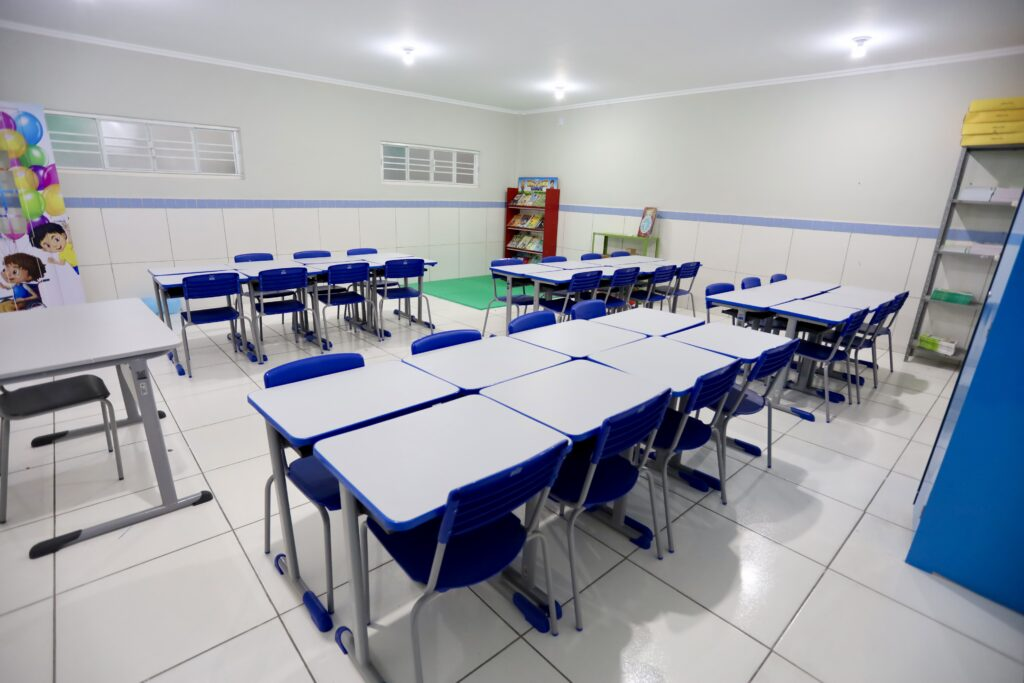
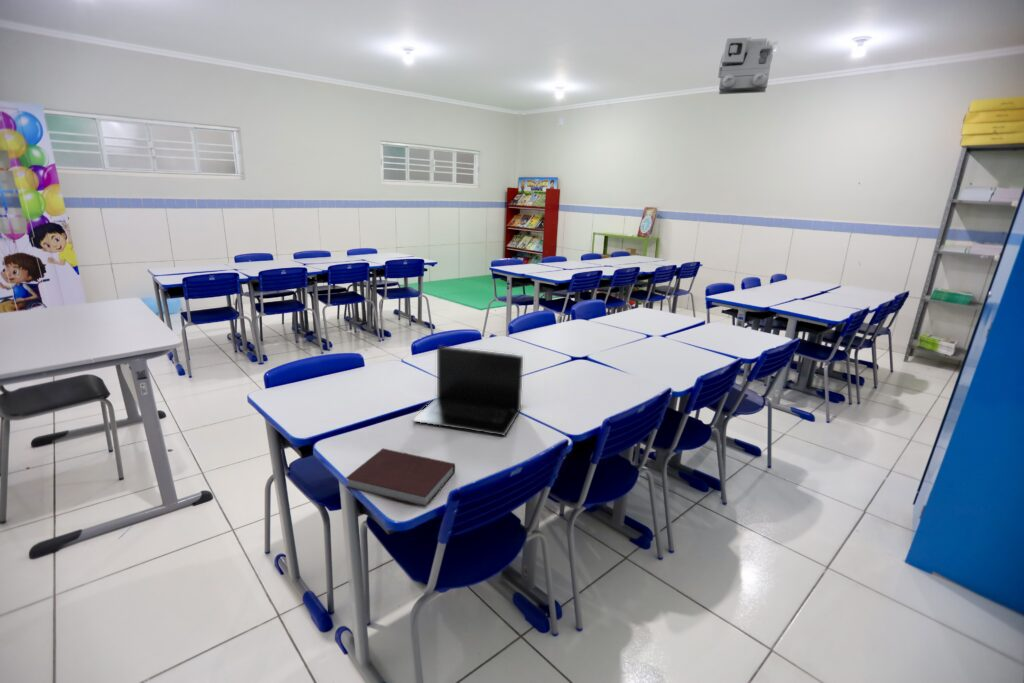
+ total station [717,37,780,95]
+ laptop [412,345,524,437]
+ notebook [344,448,456,508]
